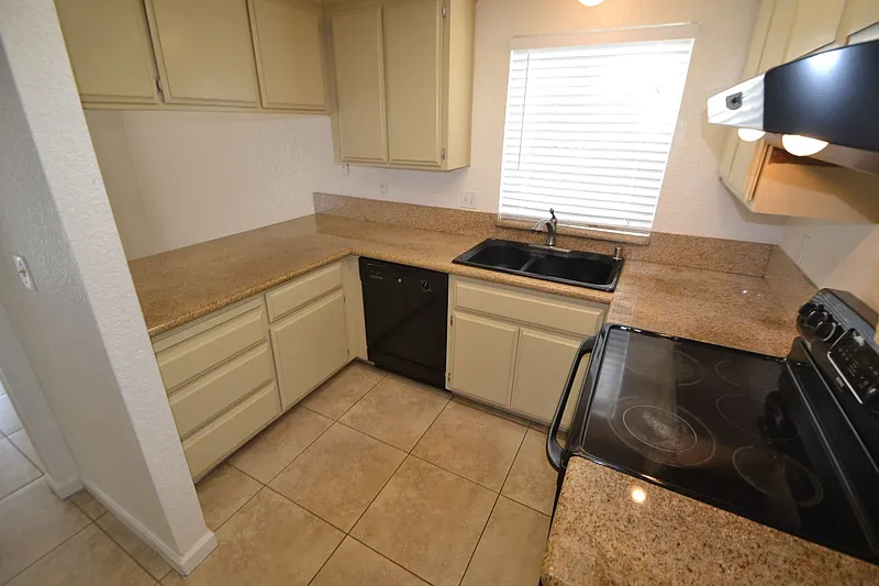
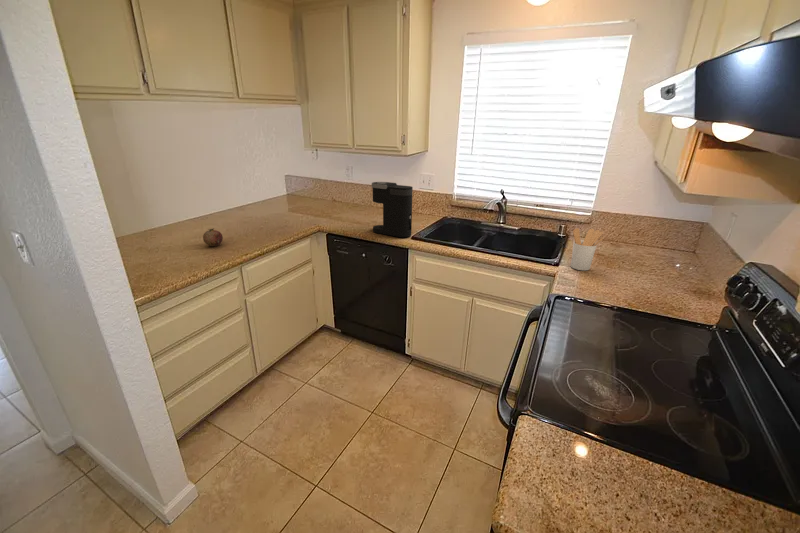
+ coffee maker [370,181,414,238]
+ utensil holder [570,227,604,271]
+ fruit [202,227,224,247]
